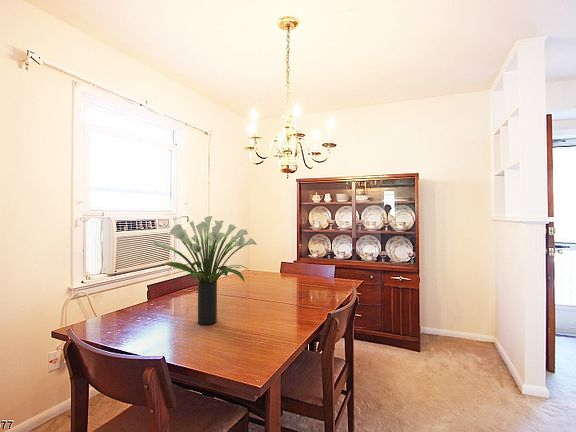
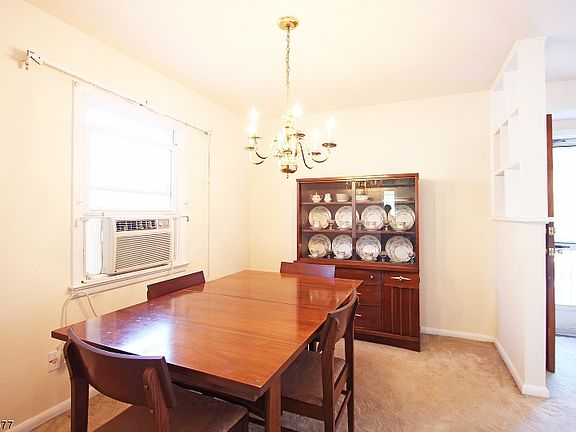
- potted plant [152,215,258,326]
